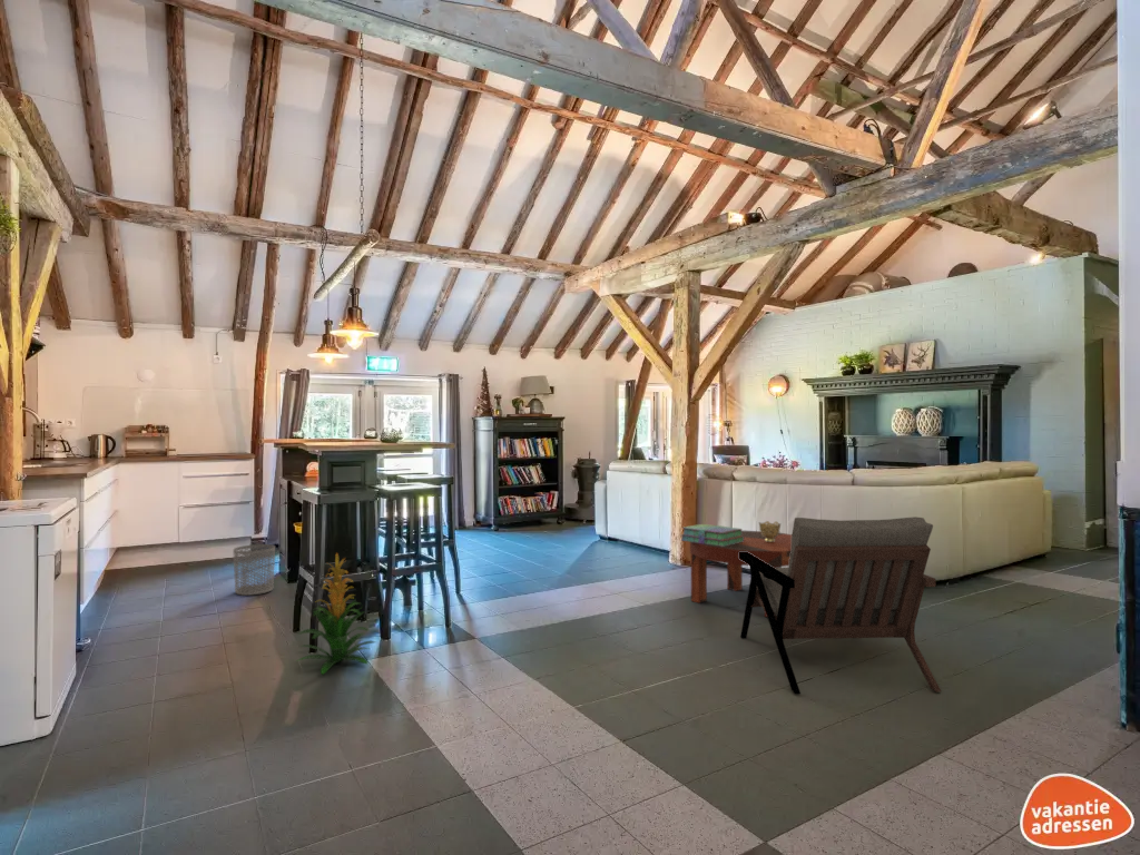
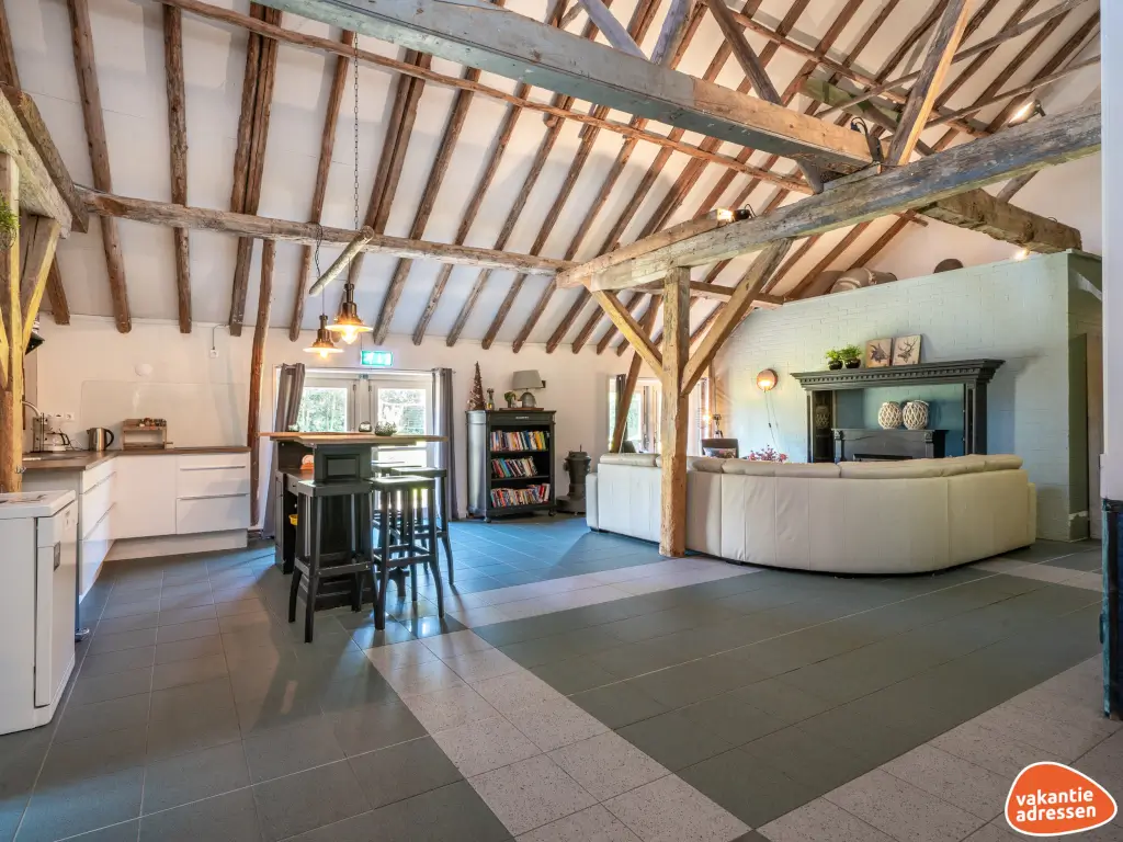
- indoor plant [296,552,377,676]
- coffee table [689,530,792,618]
- waste bin [233,543,276,597]
- decorative bowl [758,520,782,542]
- stack of books [679,523,744,547]
- armchair [739,515,942,695]
